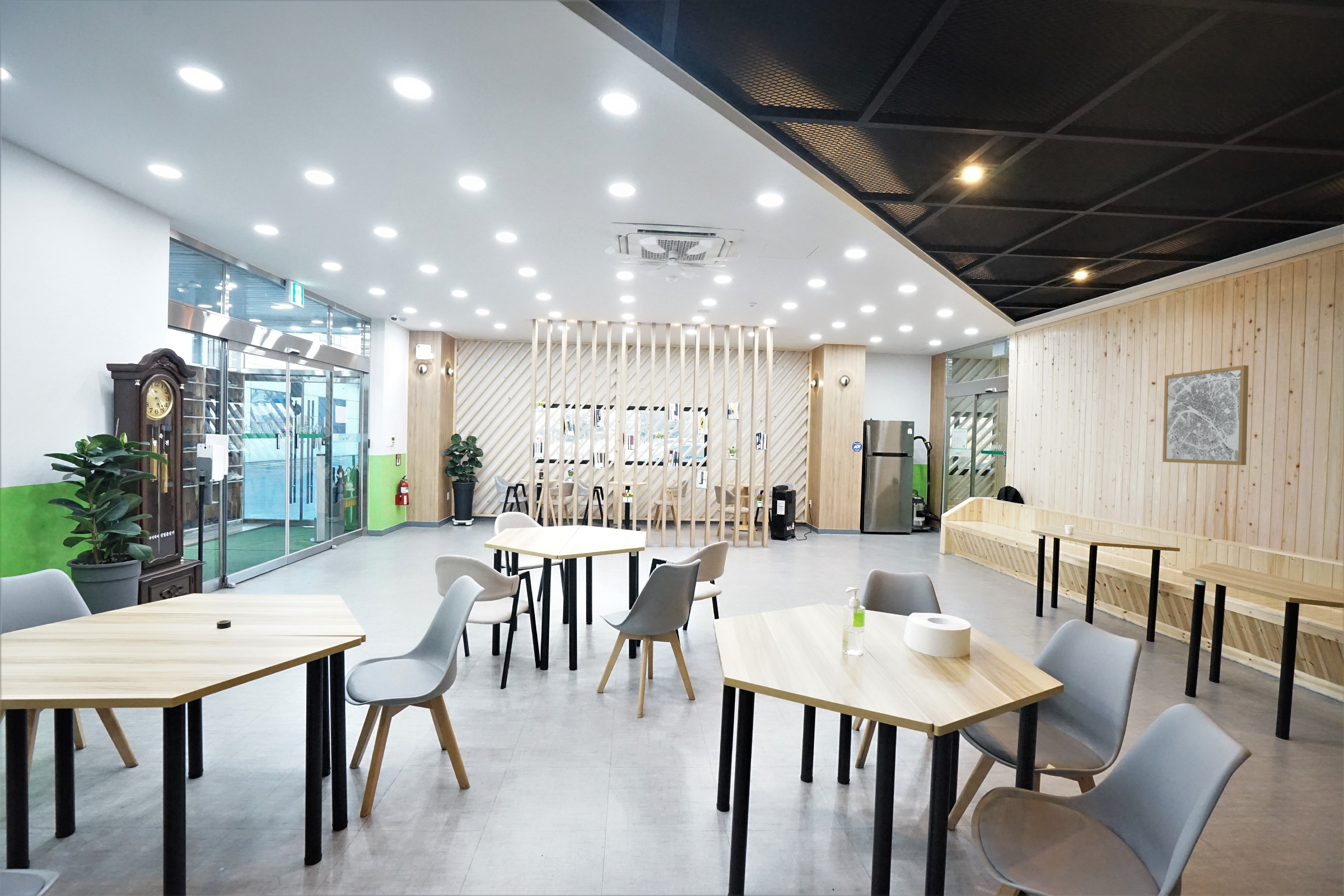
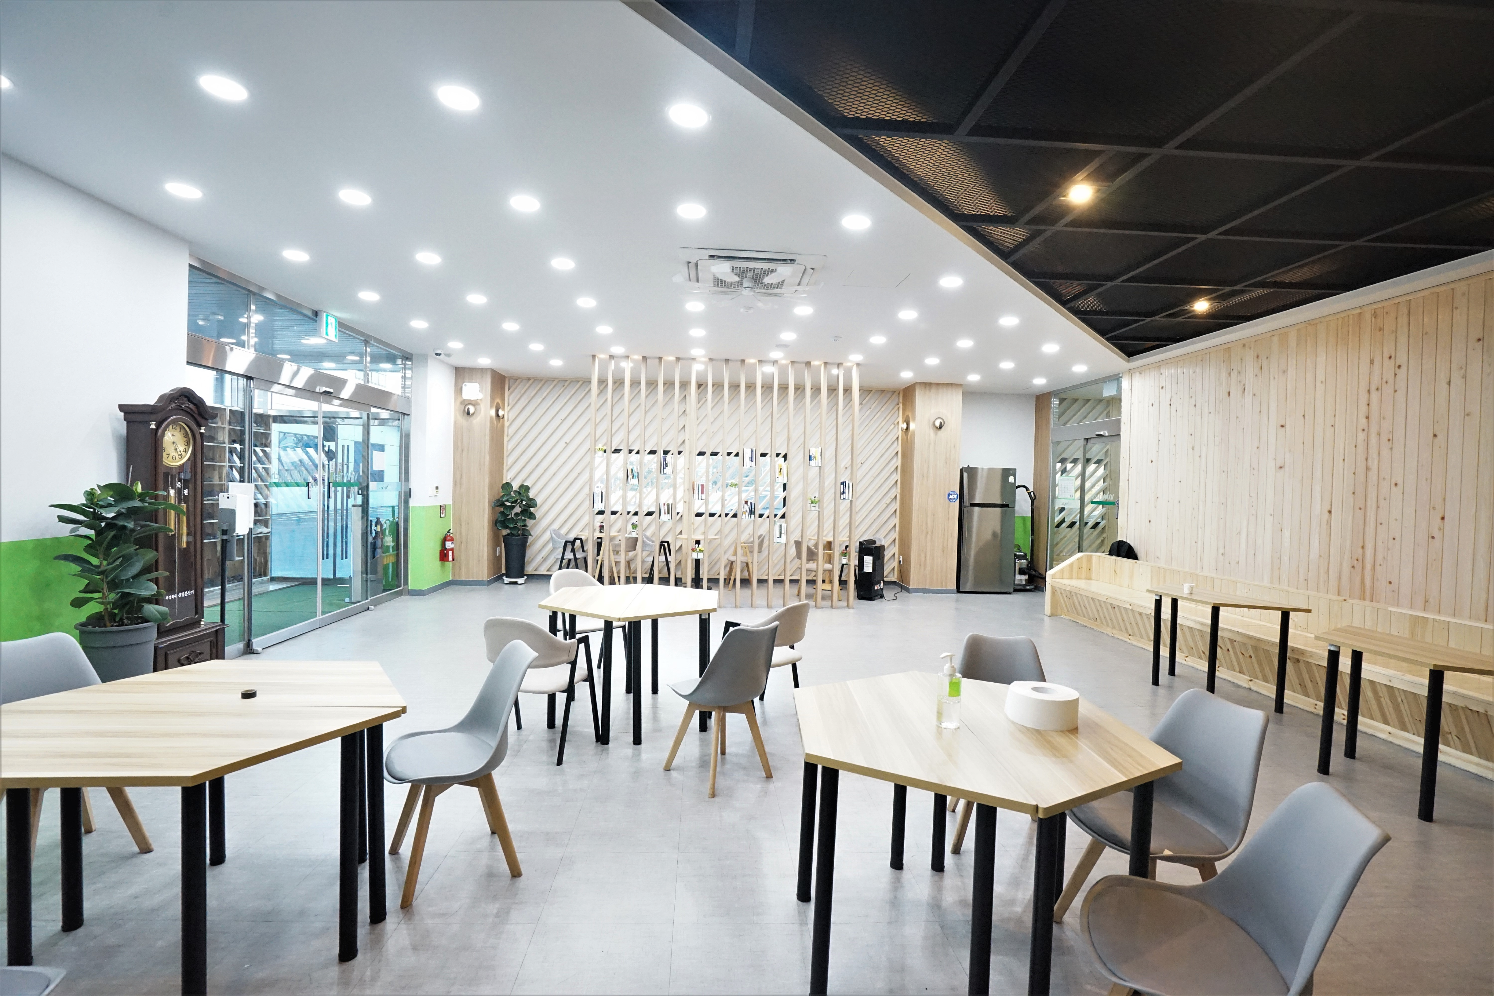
- wall art [1163,365,1249,466]
